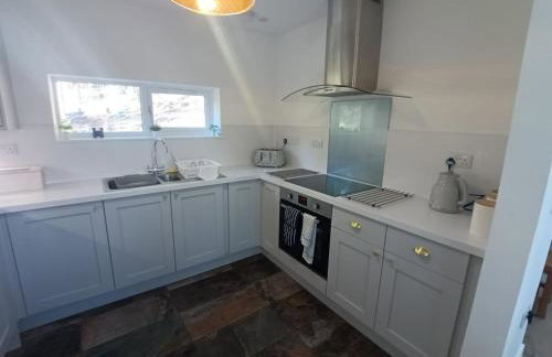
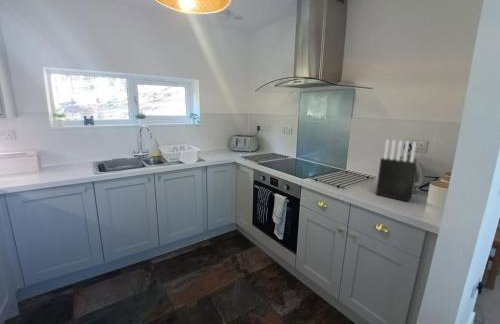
+ knife block [375,139,417,203]
